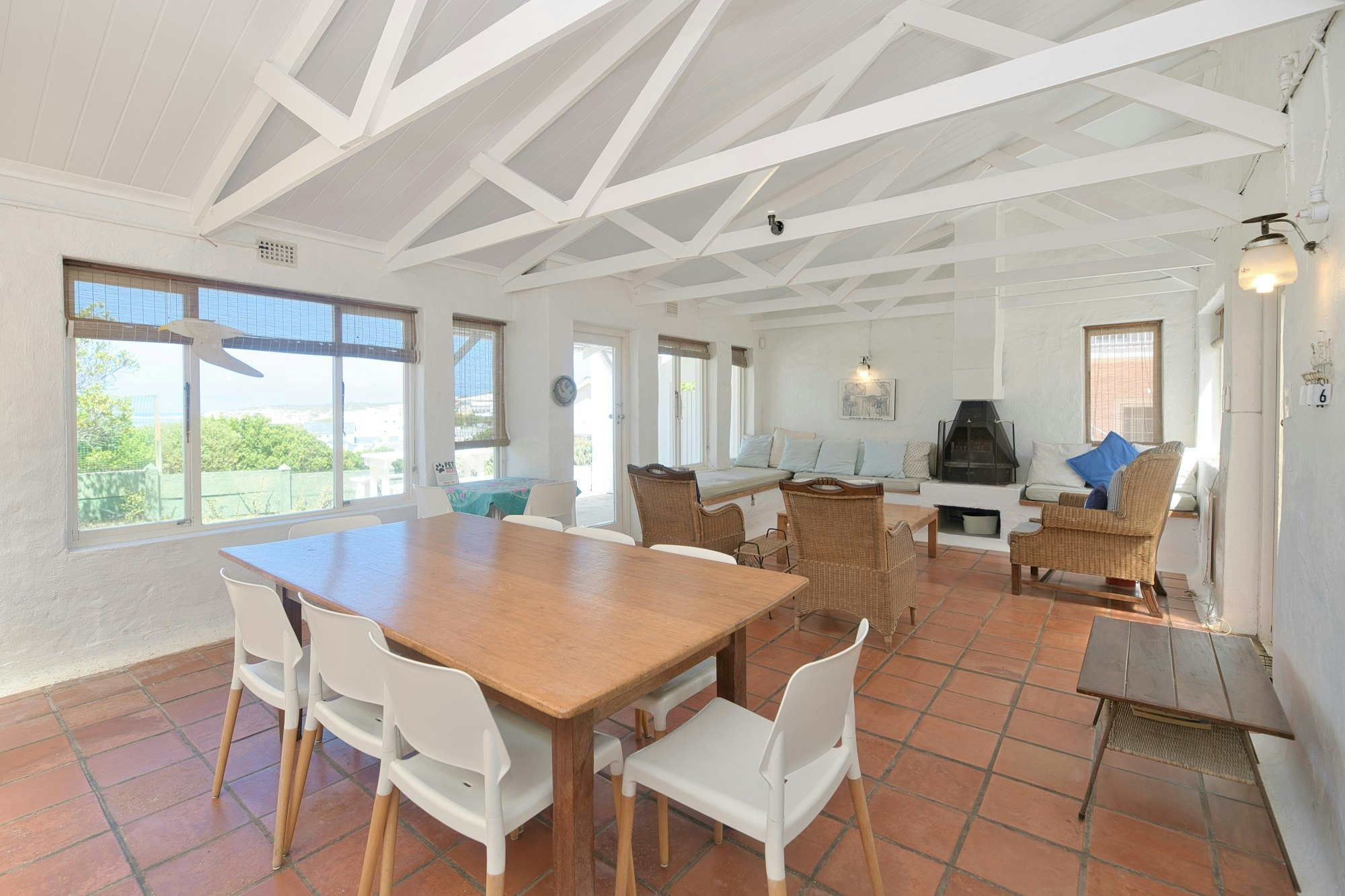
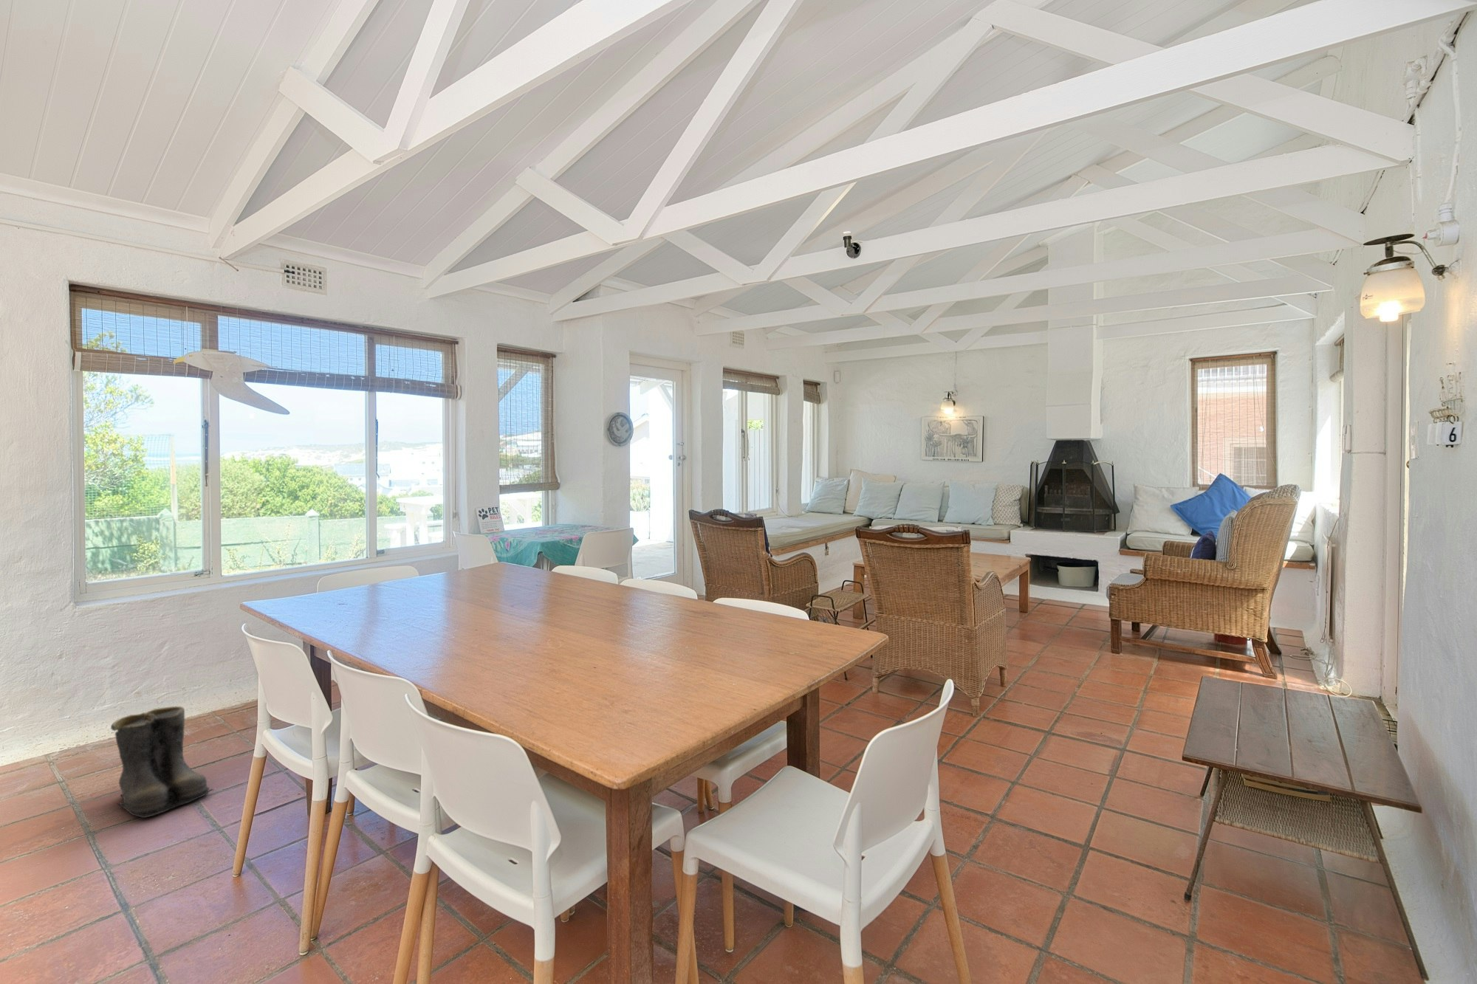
+ boots [110,706,214,818]
